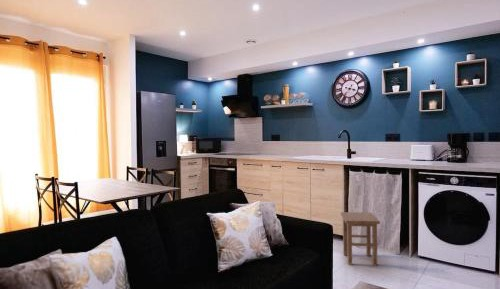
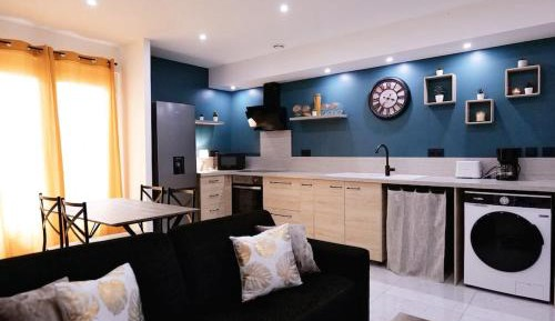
- stool [340,211,381,266]
